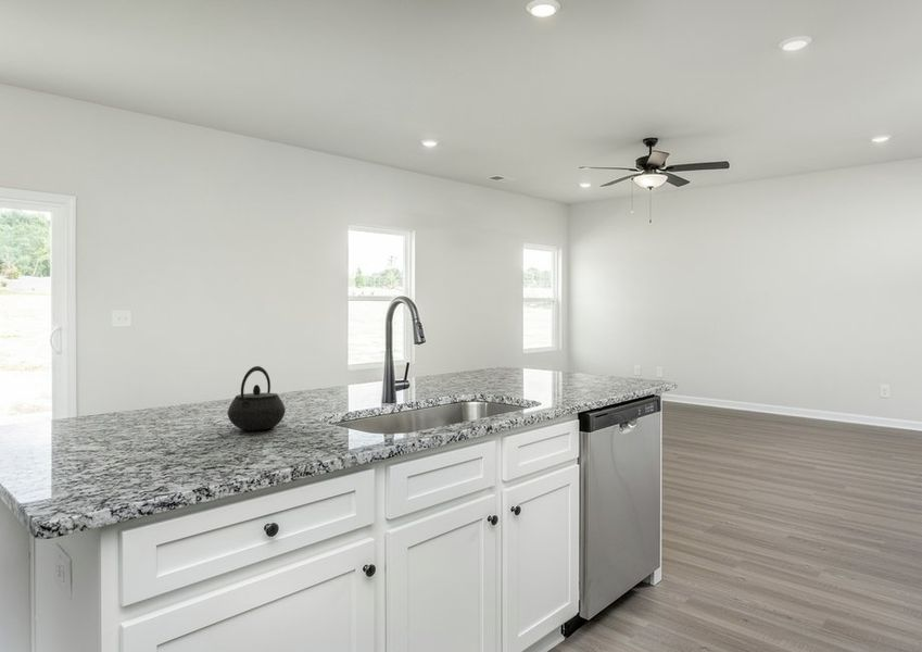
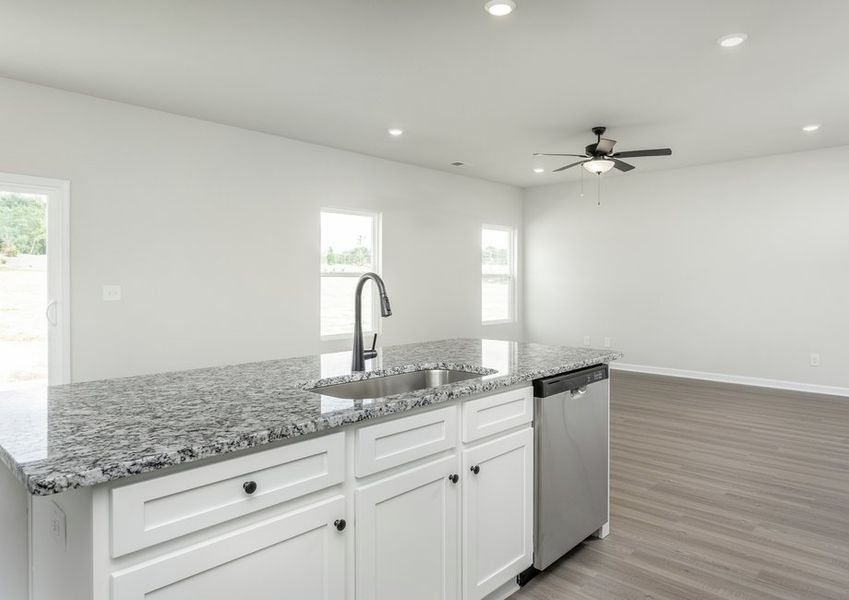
- kettle [227,365,287,431]
